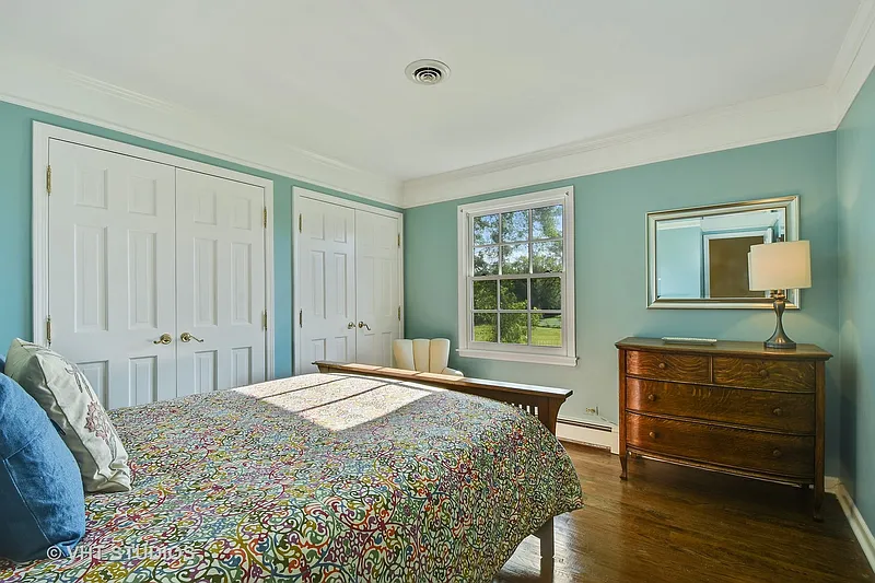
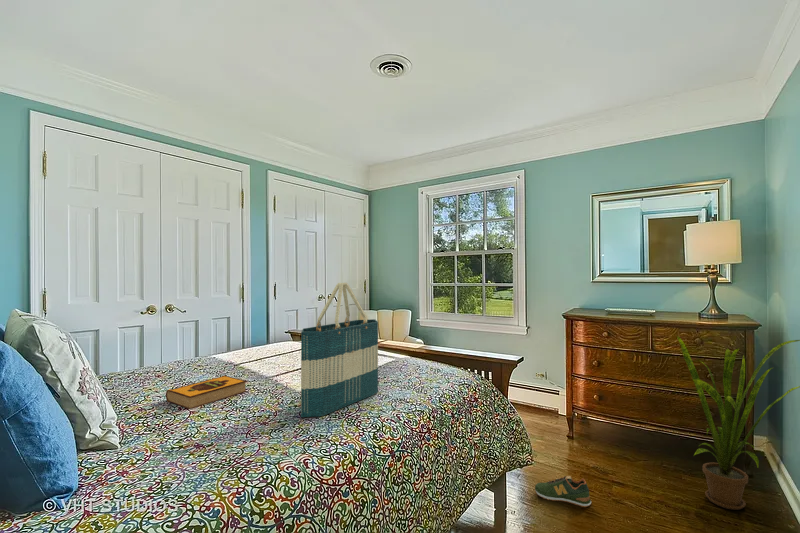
+ hardback book [165,374,248,410]
+ house plant [676,335,800,511]
+ tote bag [300,282,379,418]
+ shoe [534,475,592,508]
